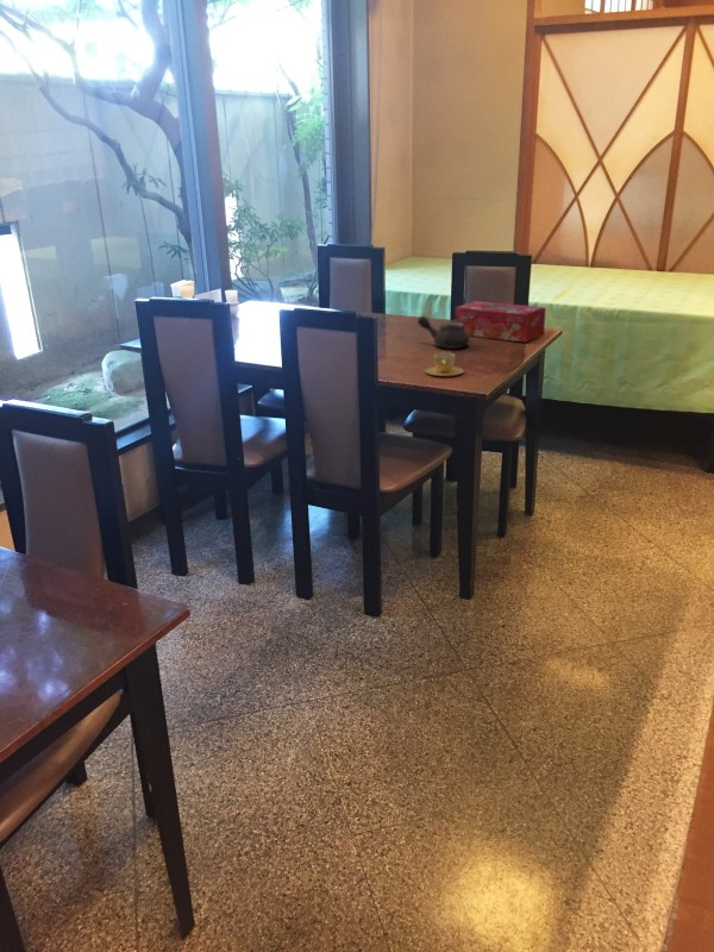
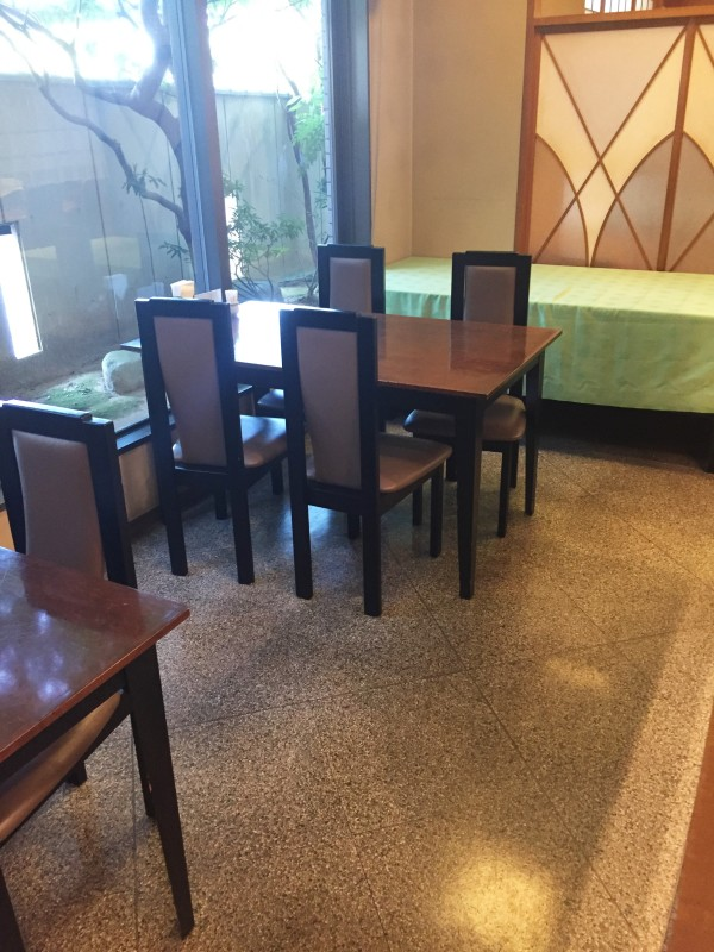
- tissue box [455,300,547,344]
- cup [424,352,465,377]
- teapot [416,314,470,350]
